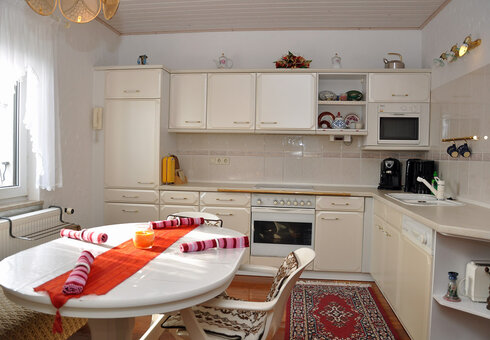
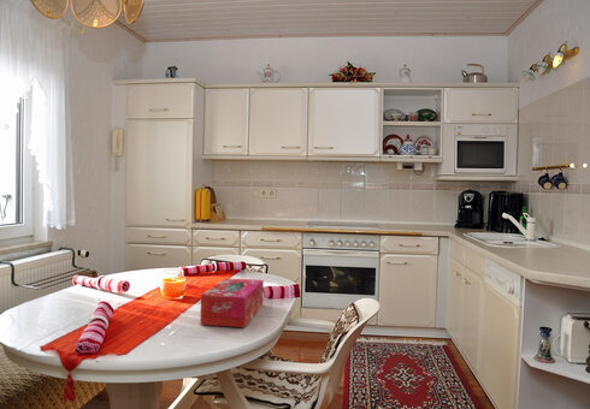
+ tissue box [200,277,265,328]
